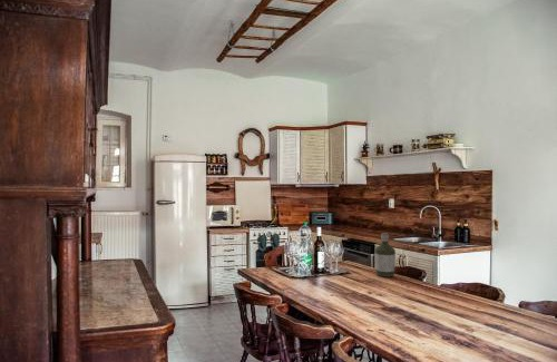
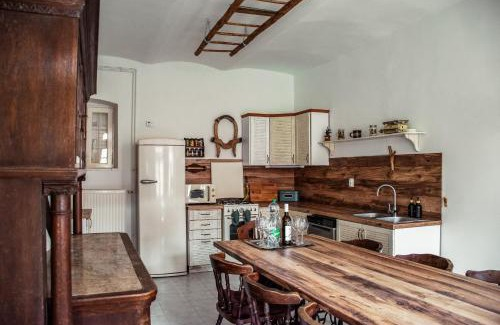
- bottle [373,232,397,278]
